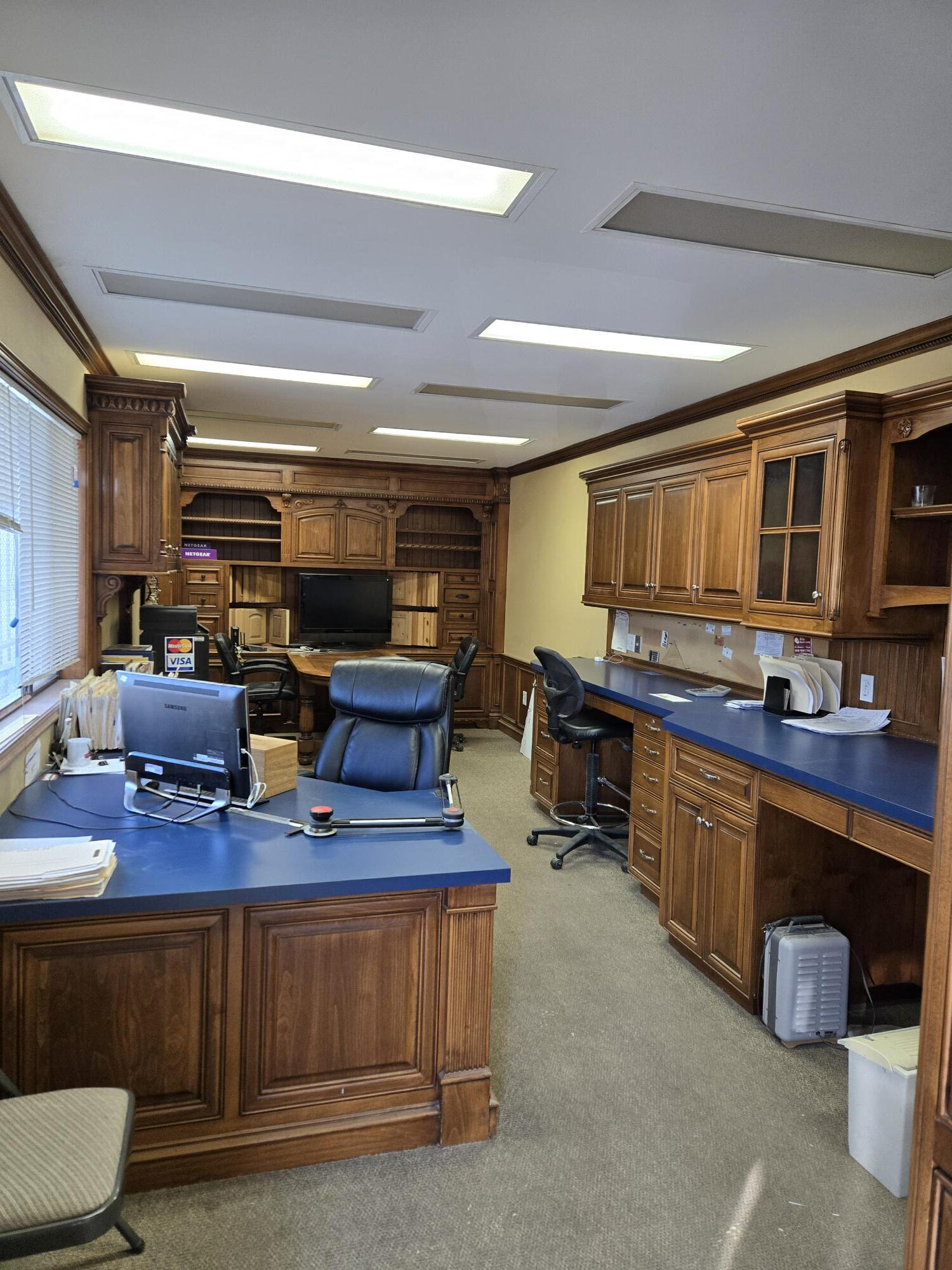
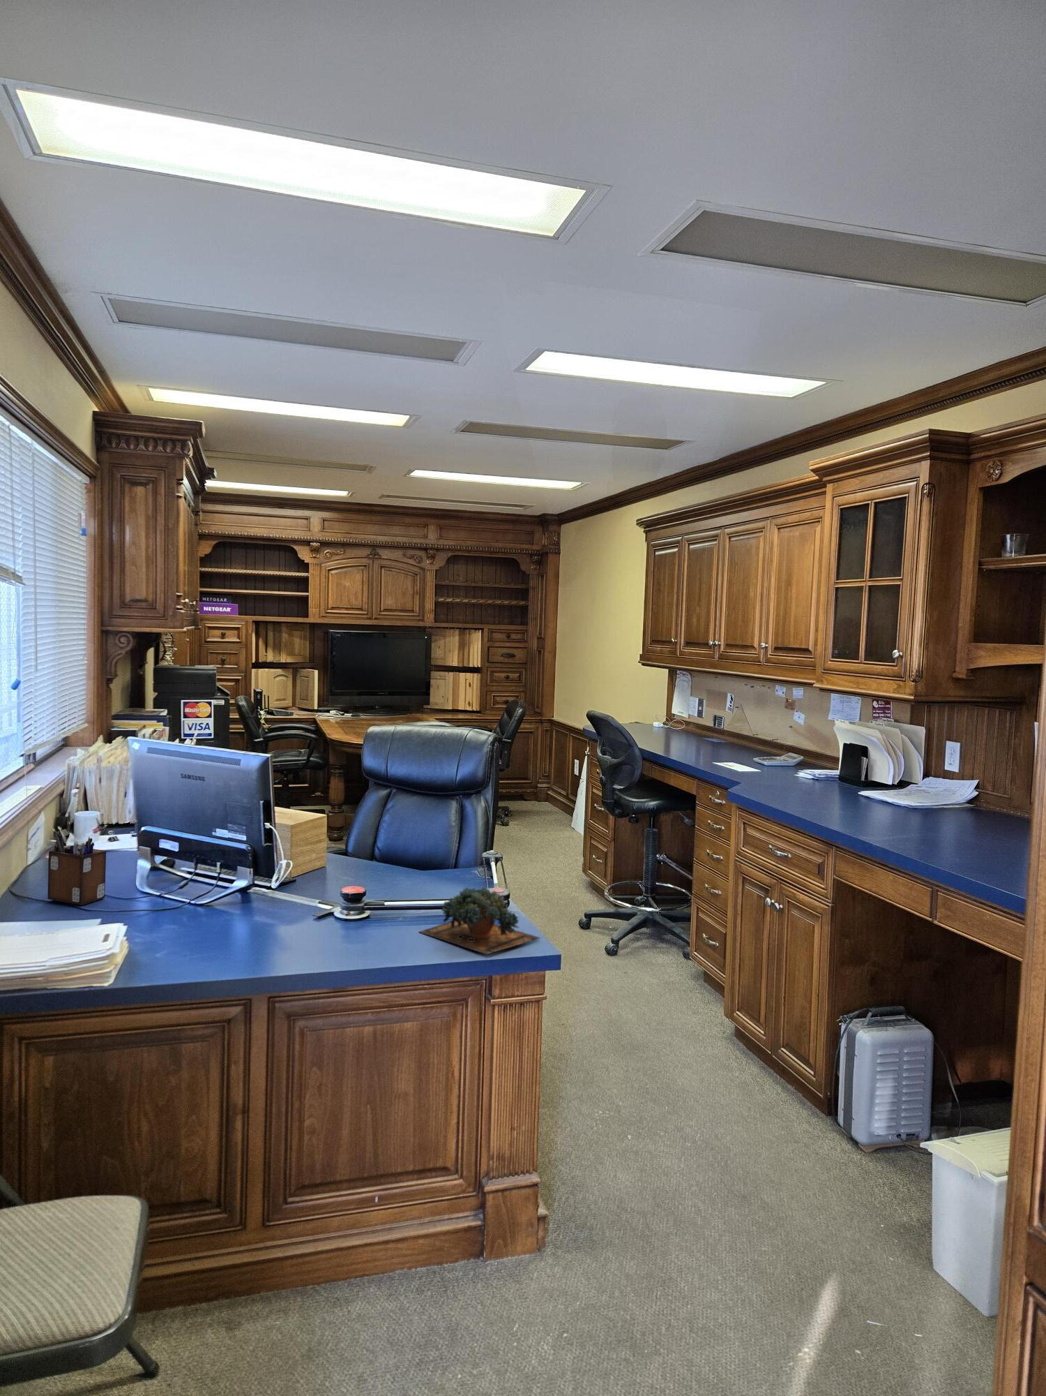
+ desk organizer [47,831,107,906]
+ succulent plant [419,886,542,955]
